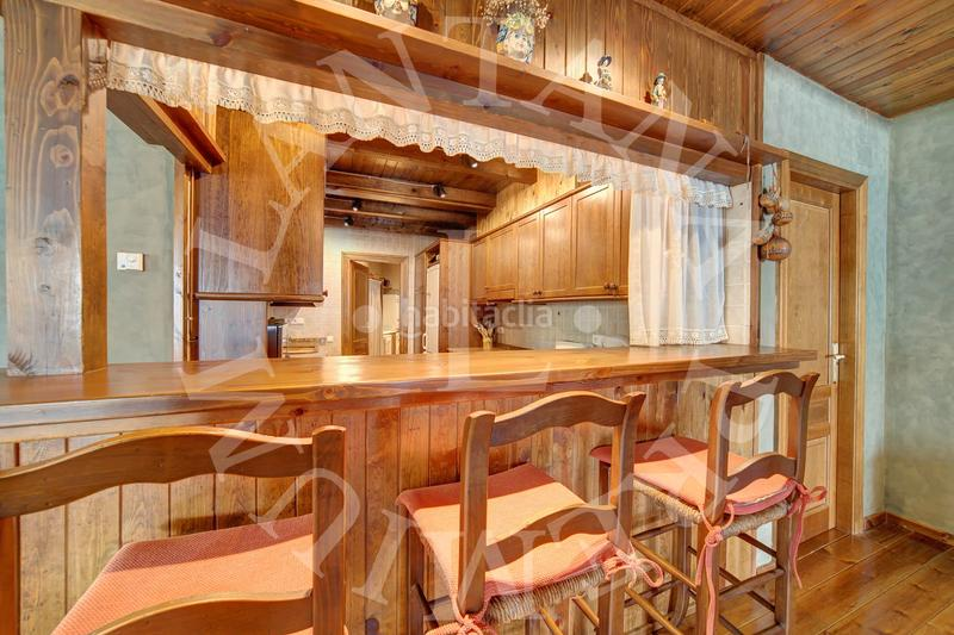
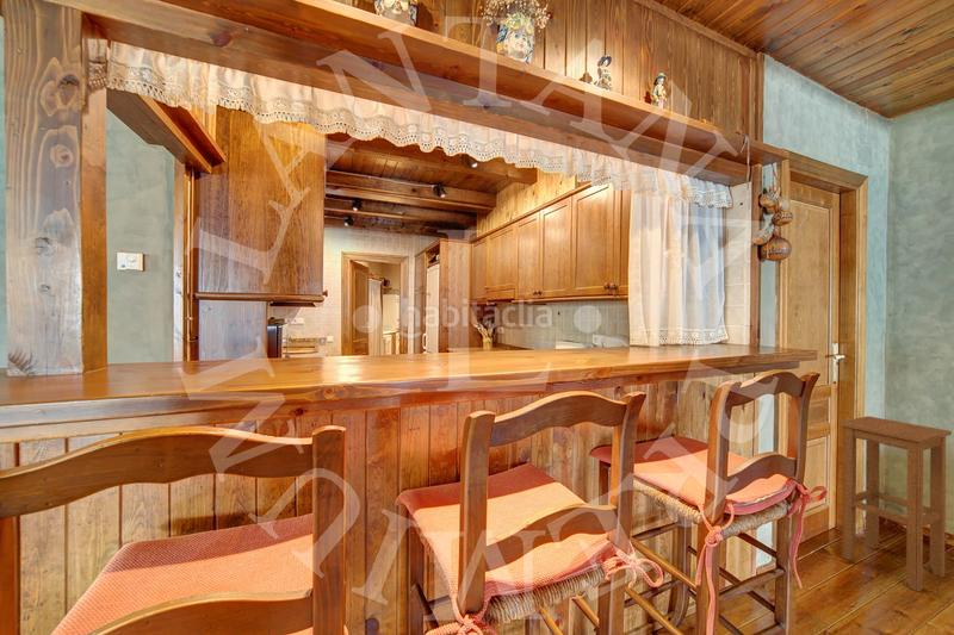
+ stool [837,416,953,593]
